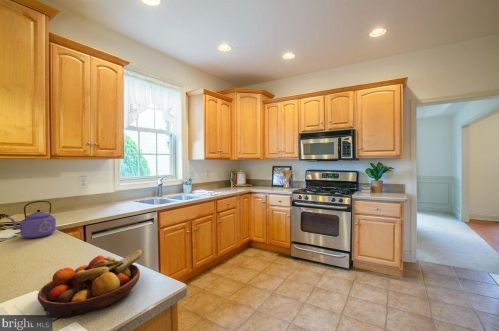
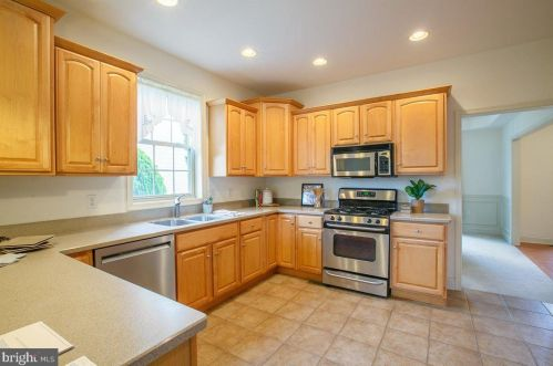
- kettle [6,200,57,239]
- fruit bowl [37,248,145,319]
